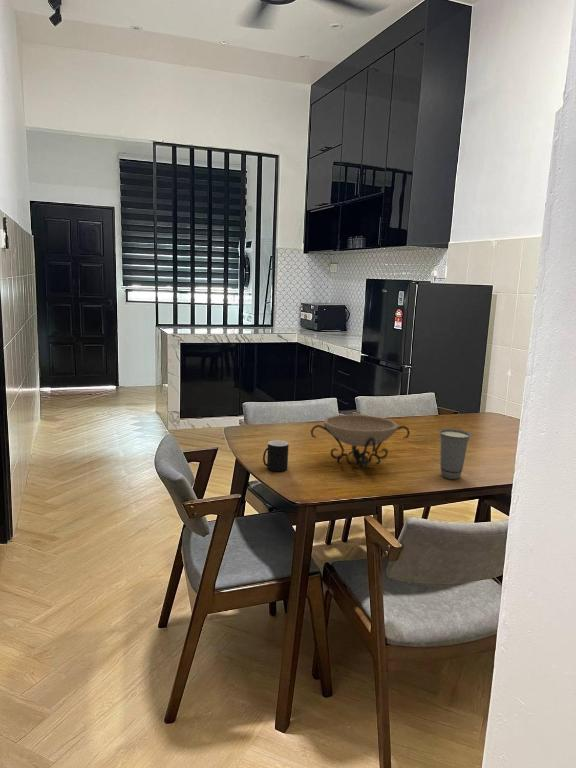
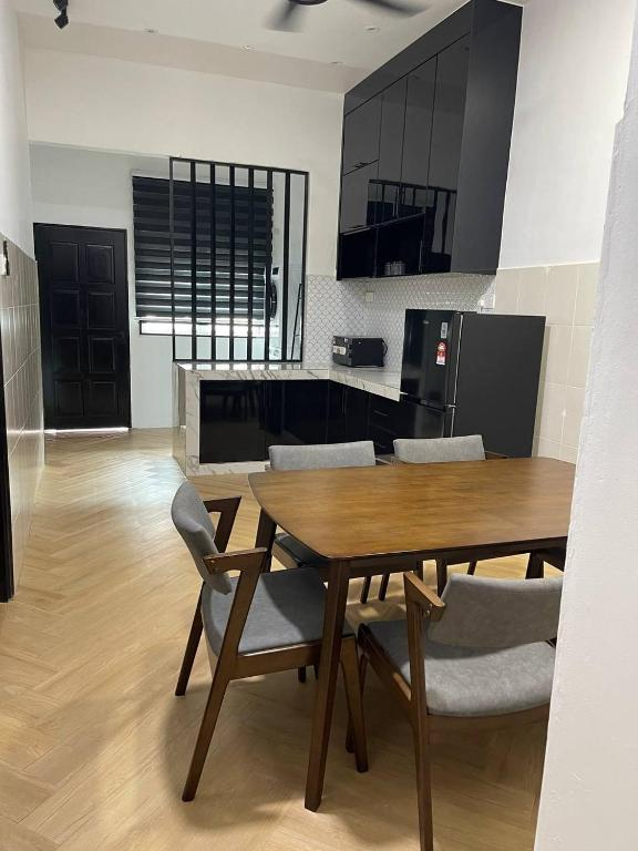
- decorative bowl [310,414,411,472]
- cup [262,439,290,472]
- cup [437,428,473,480]
